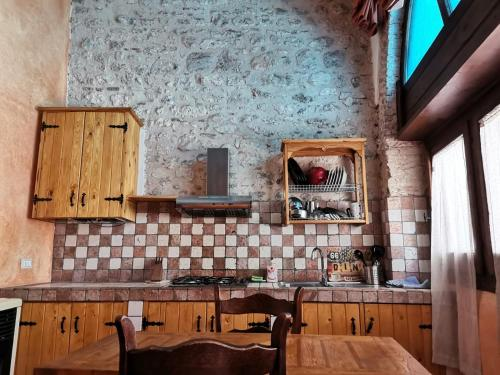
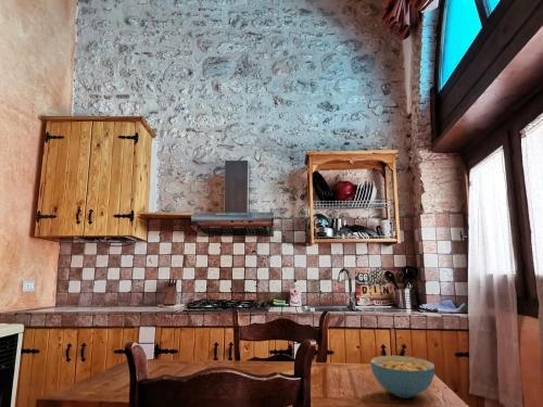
+ cereal bowl [369,355,435,398]
